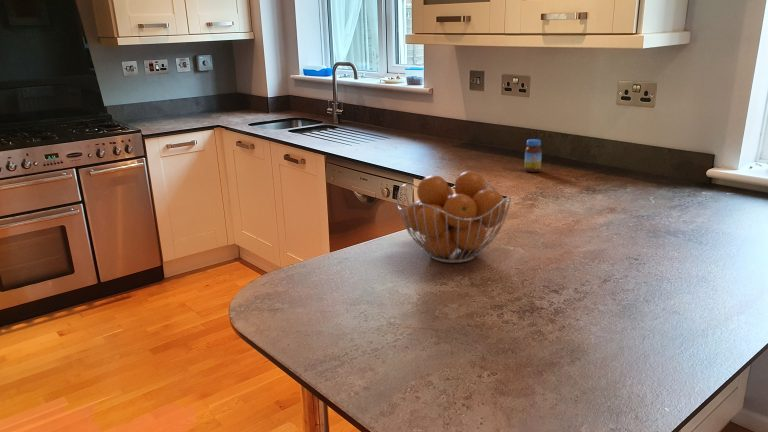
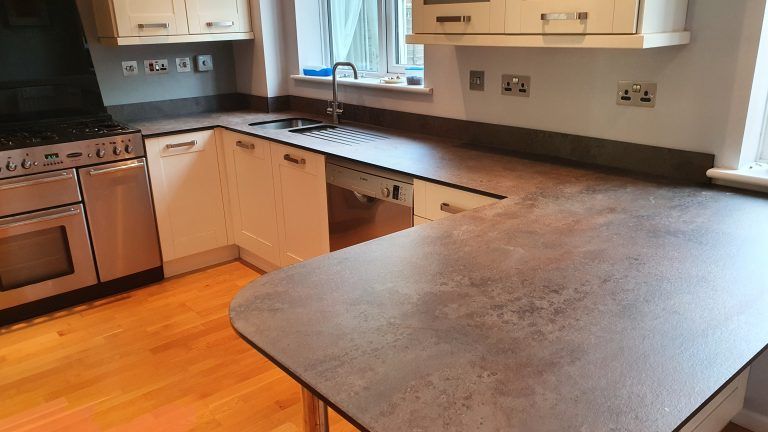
- fruit basket [396,170,512,264]
- jar [523,138,543,173]
